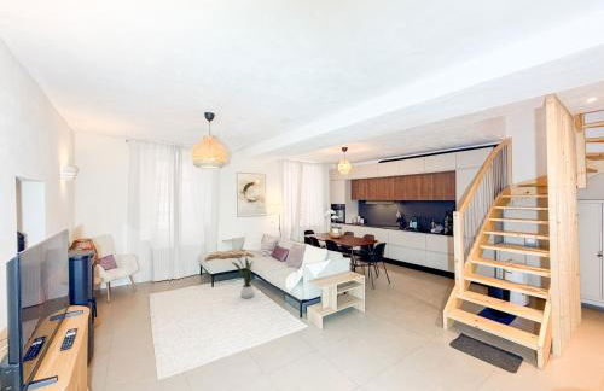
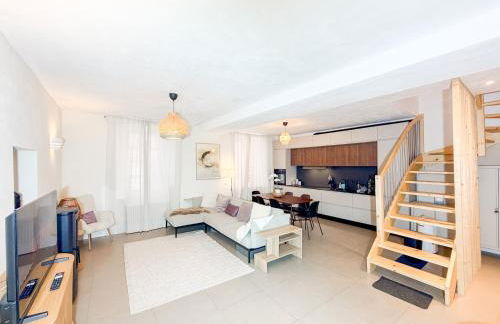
- house plant [230,256,256,299]
